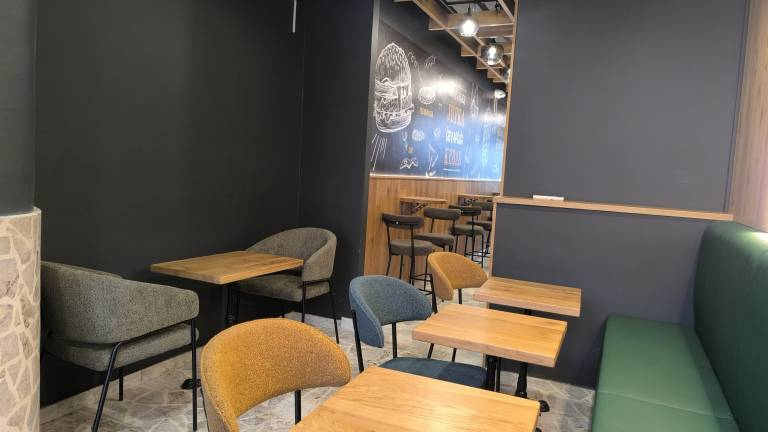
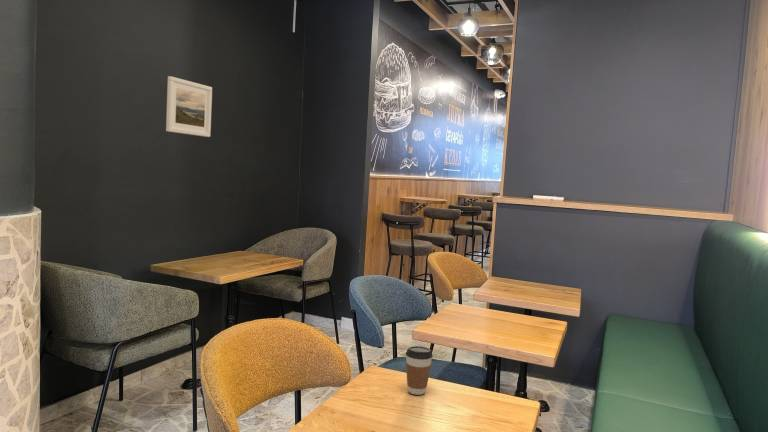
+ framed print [165,75,213,138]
+ coffee cup [405,345,433,396]
